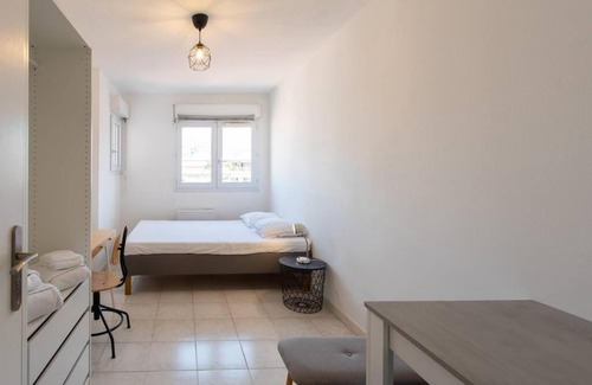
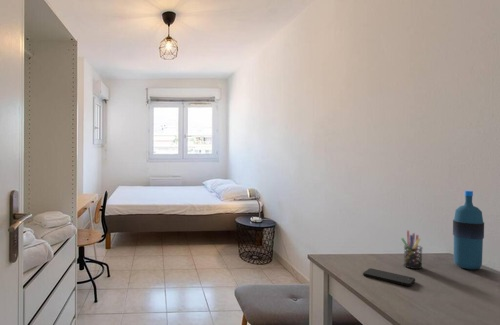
+ water bottle [452,190,485,270]
+ pen holder [400,230,424,270]
+ smartphone [362,267,416,287]
